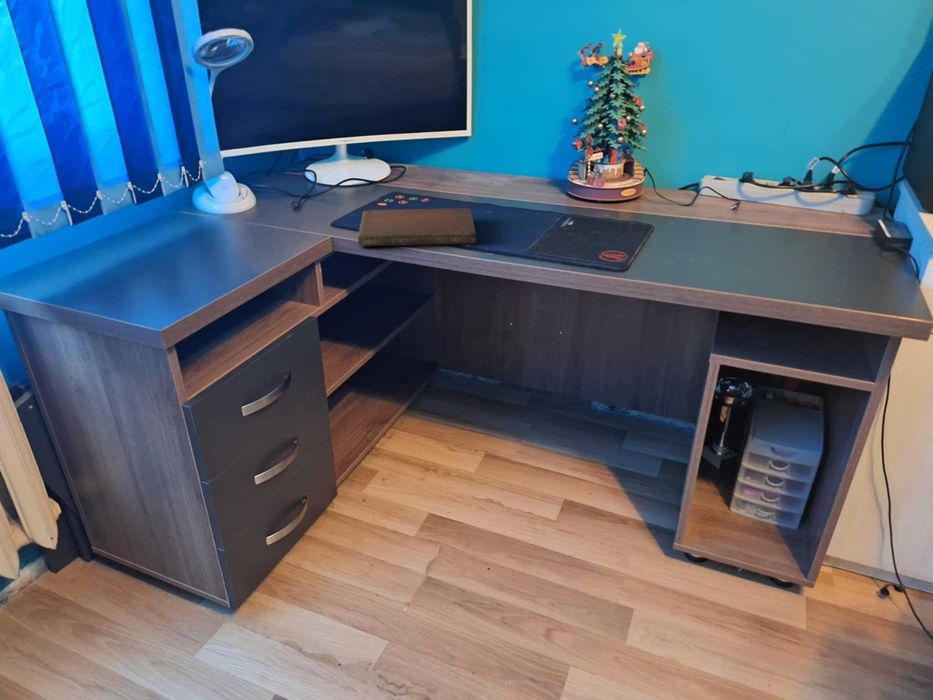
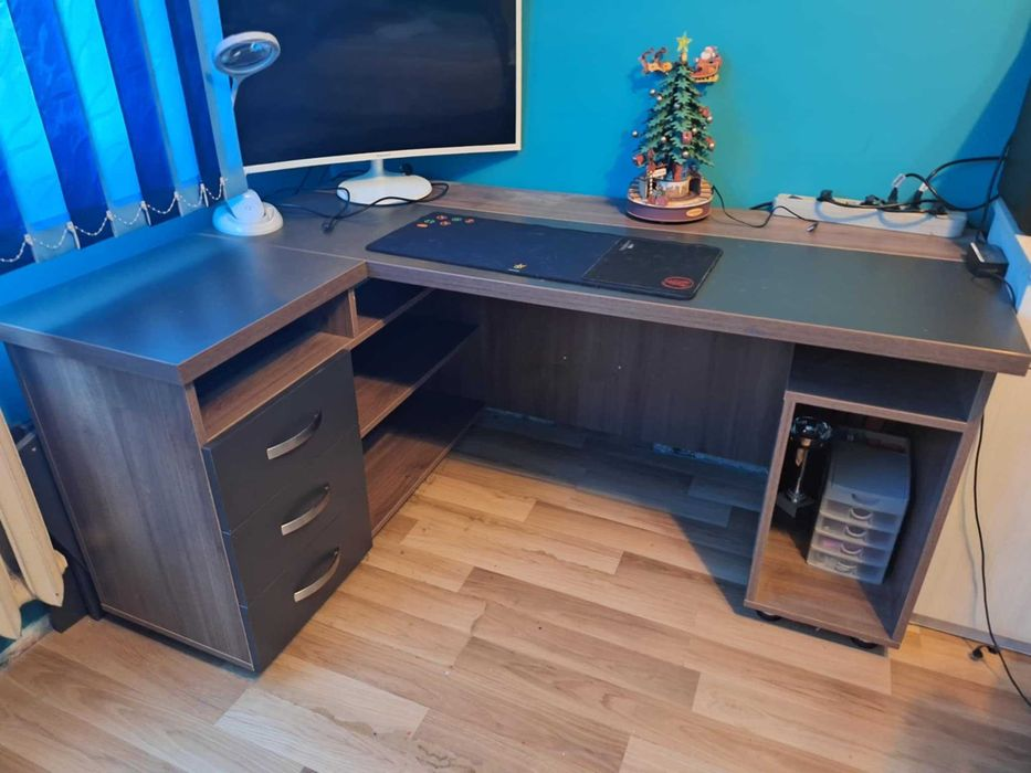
- notebook [357,208,477,248]
